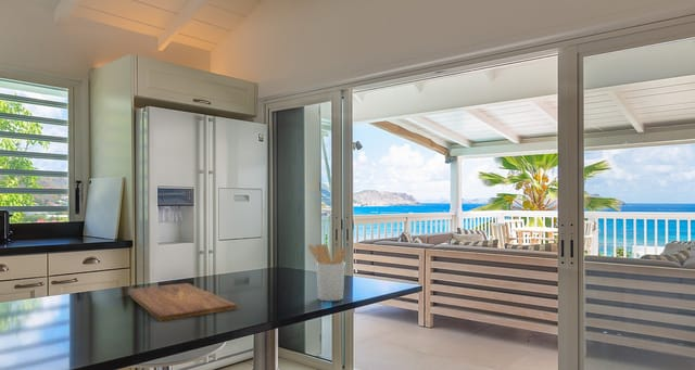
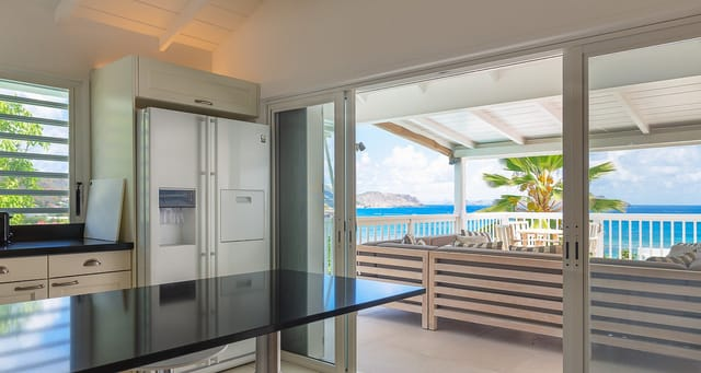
- cutting board [127,282,238,322]
- utensil holder [307,243,348,302]
